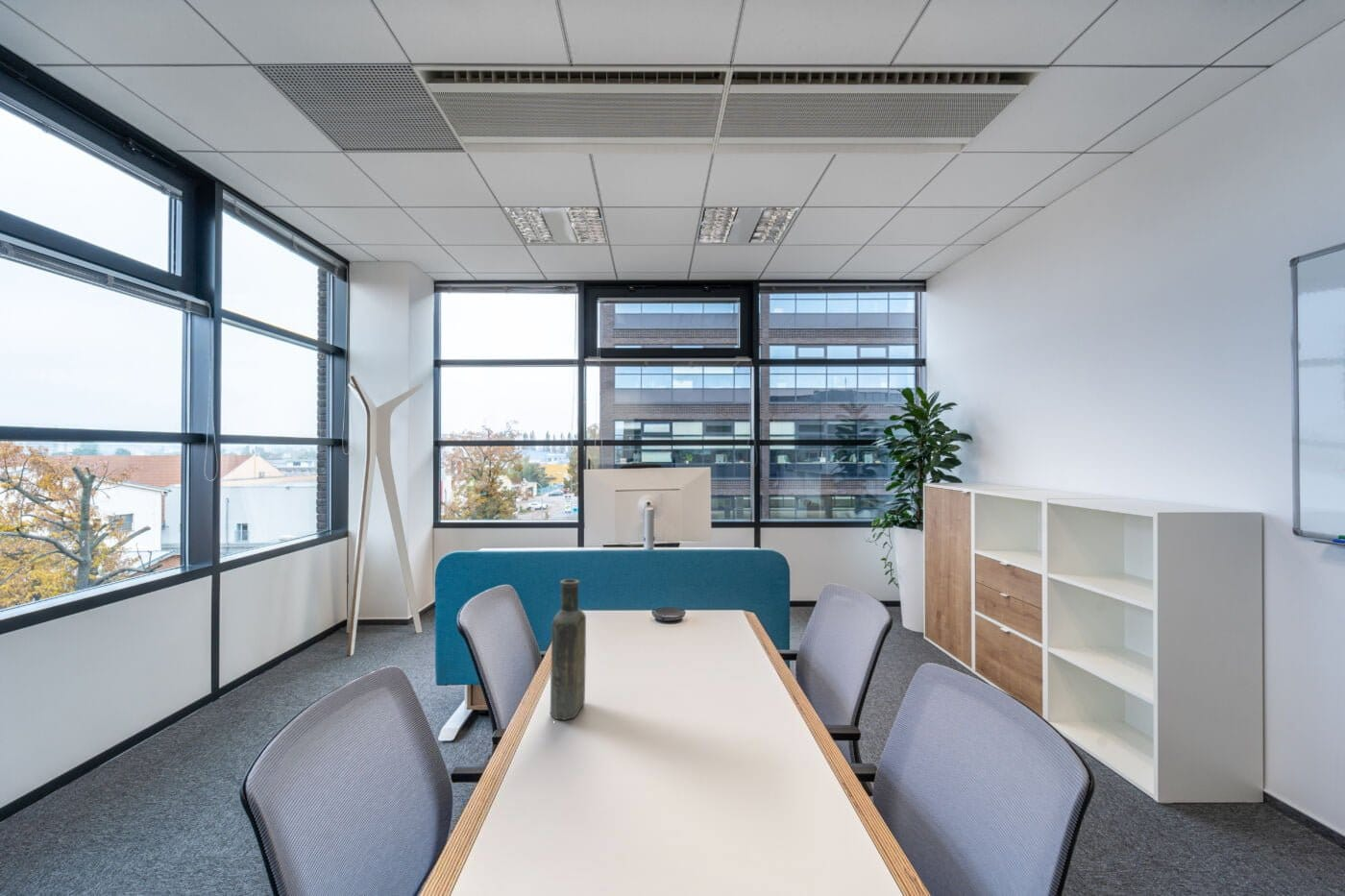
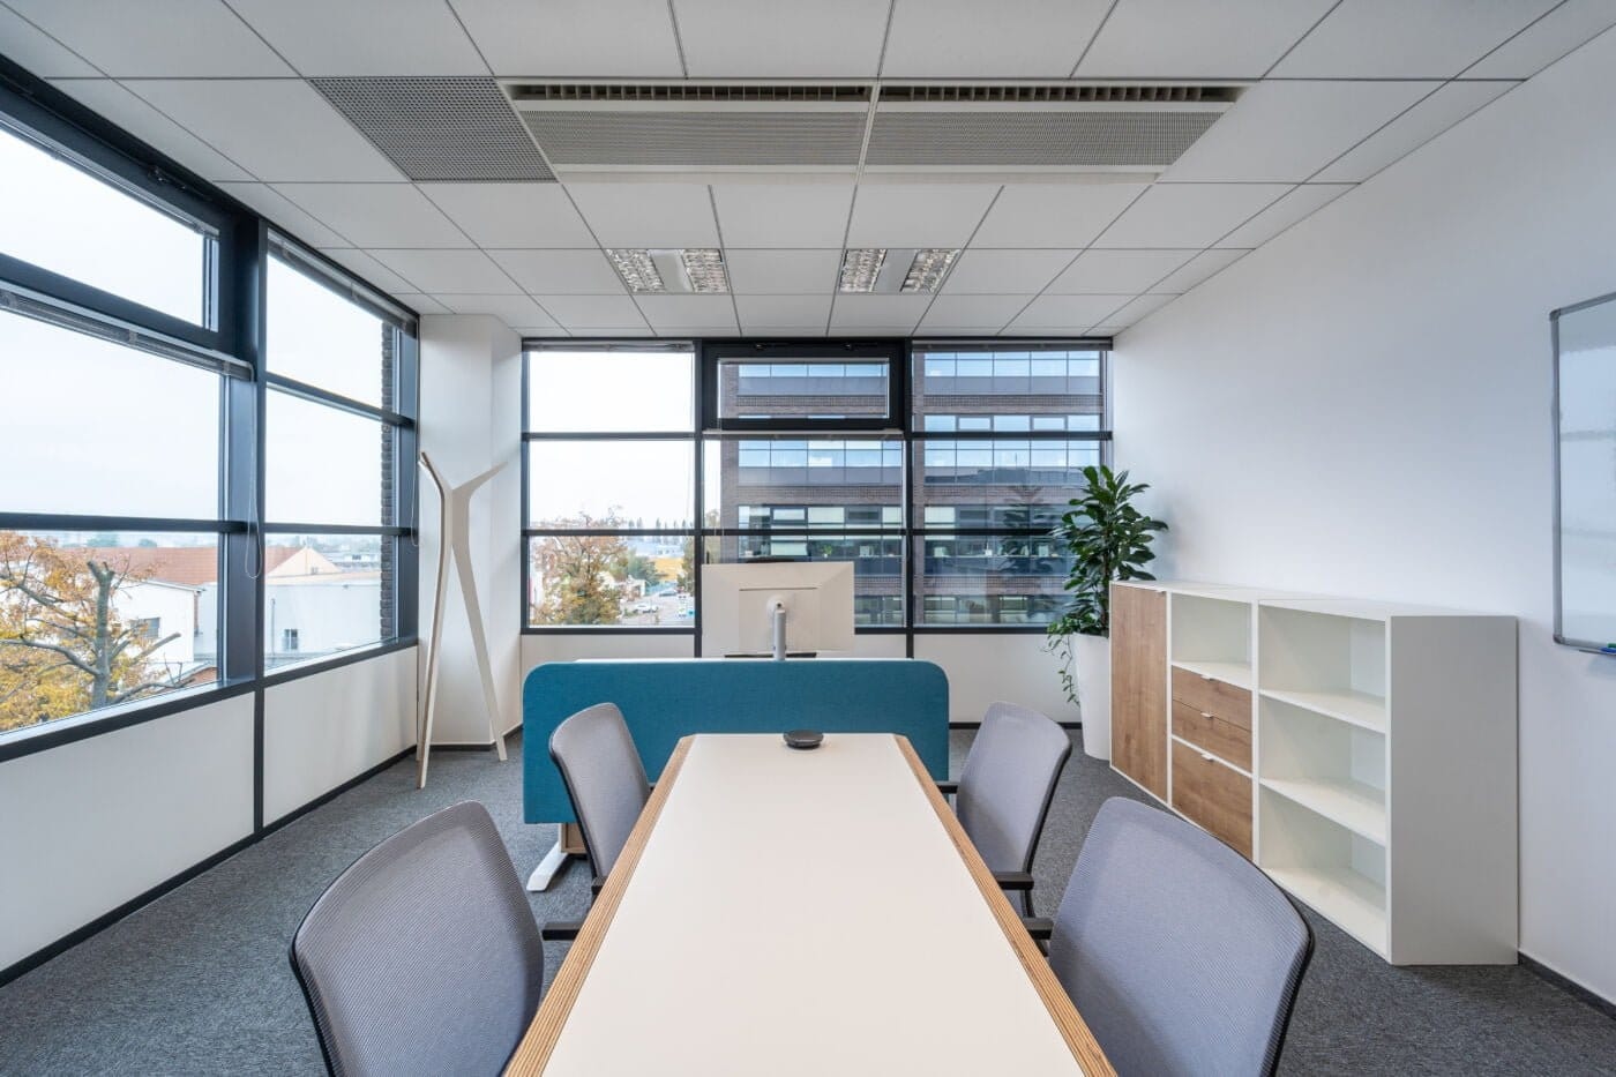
- bottle [550,578,587,721]
